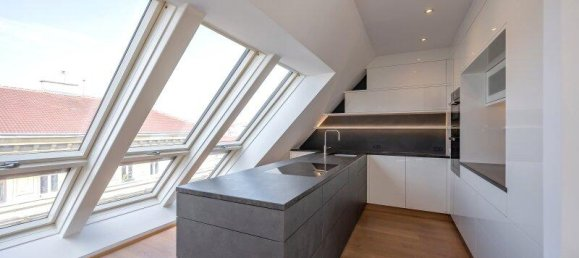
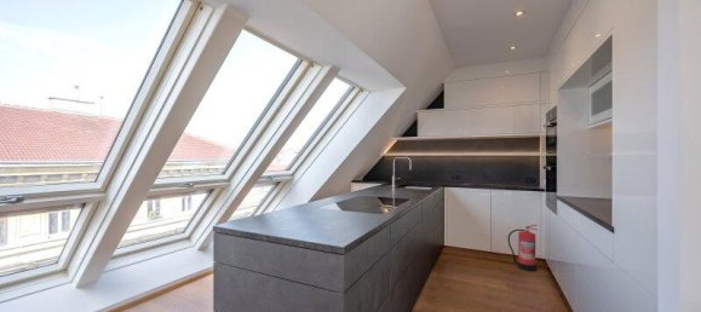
+ fire extinguisher [507,224,539,272]
